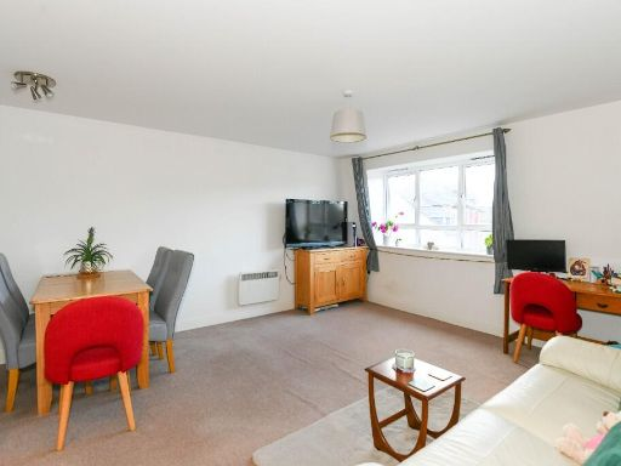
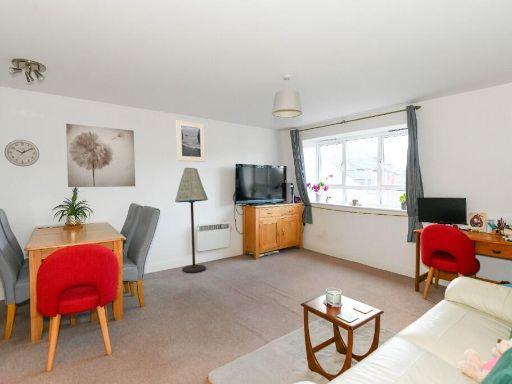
+ wall art [65,123,136,188]
+ wall clock [3,139,40,167]
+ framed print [175,119,206,163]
+ floor lamp [174,167,209,274]
